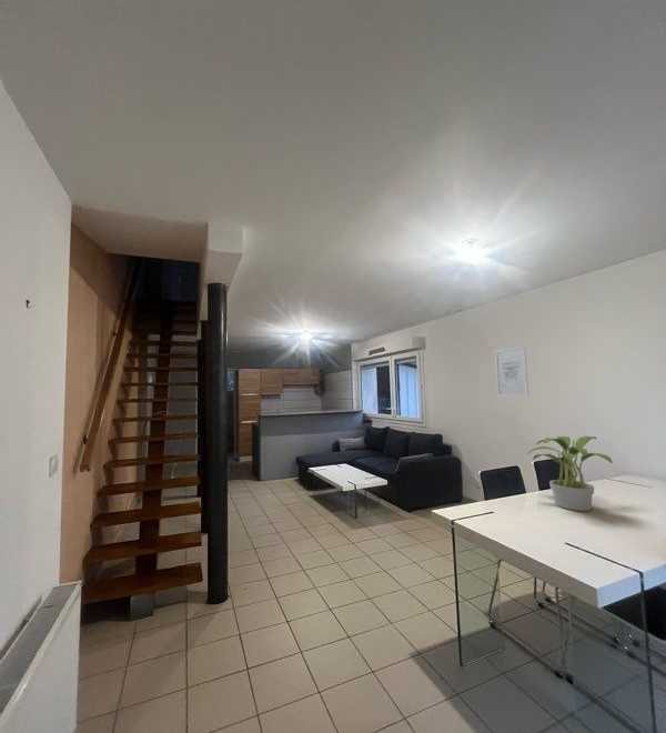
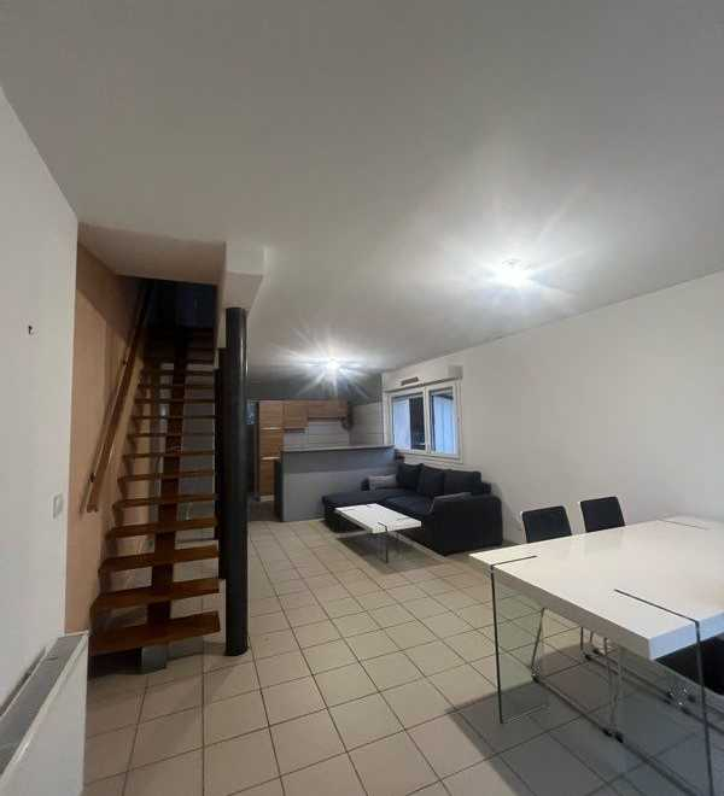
- potted plant [526,435,614,512]
- wall art [493,344,529,399]
